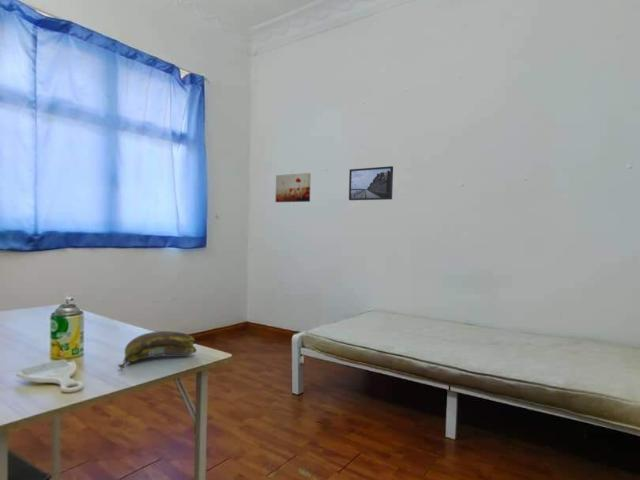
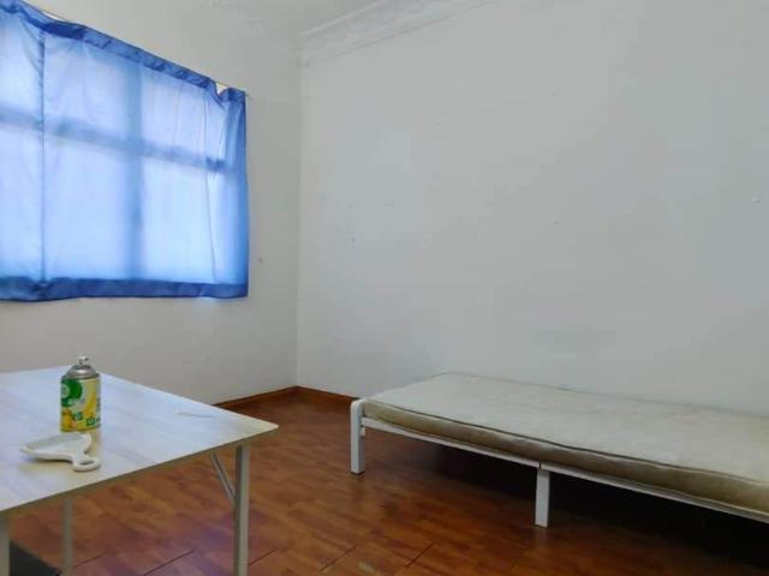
- wall art [275,172,312,203]
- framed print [348,165,394,201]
- banana [117,330,197,370]
